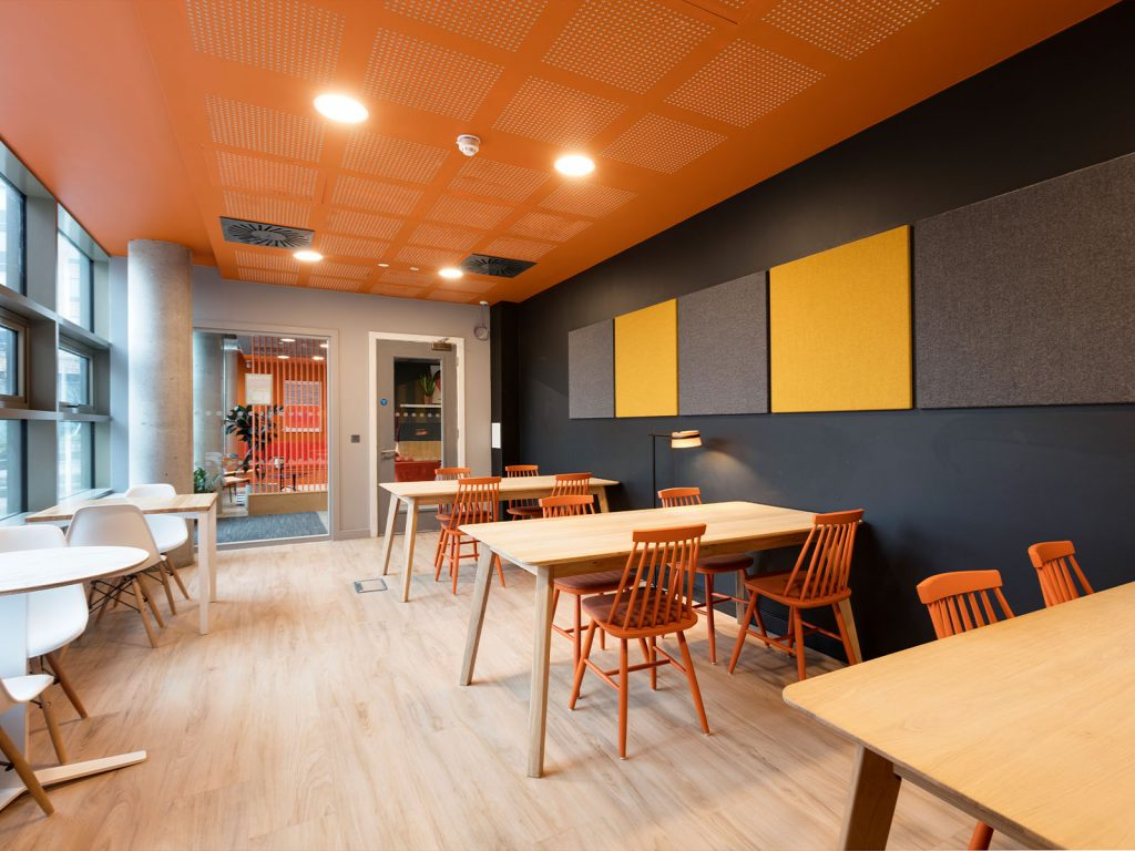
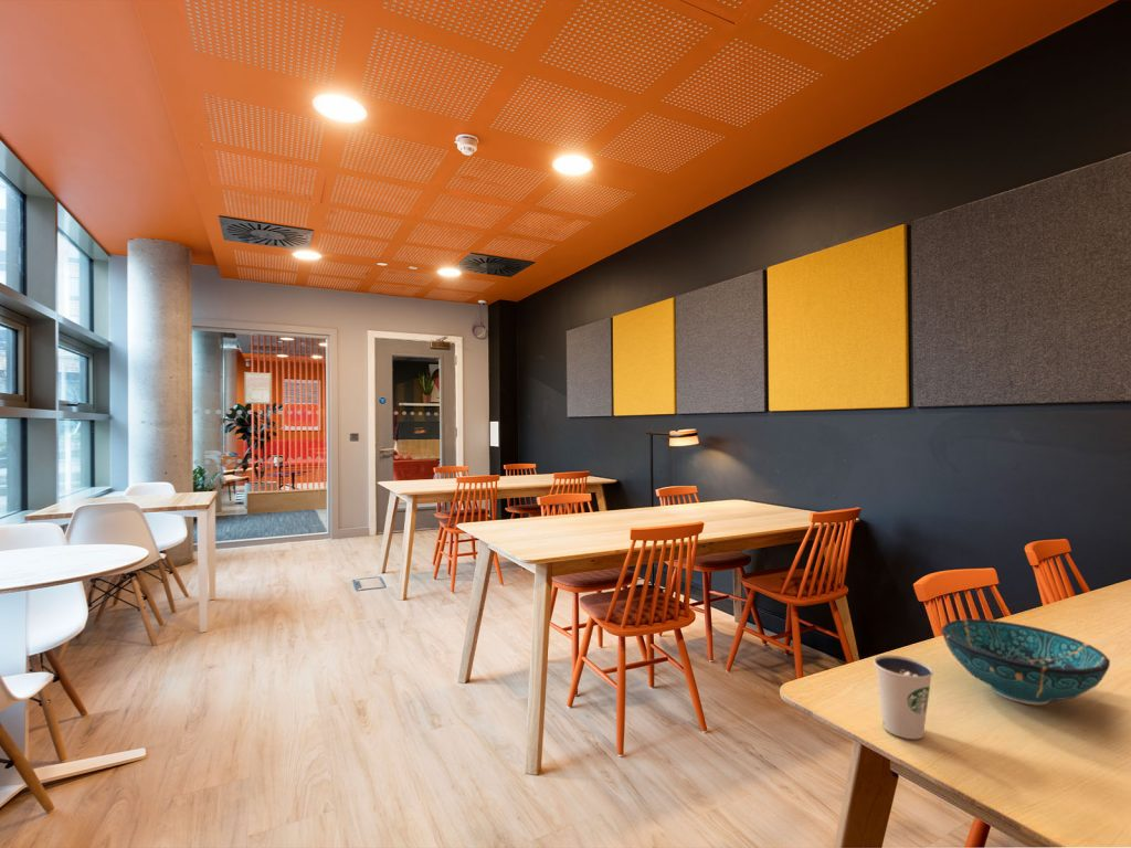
+ dixie cup [873,655,934,740]
+ decorative bowl [941,618,1111,706]
